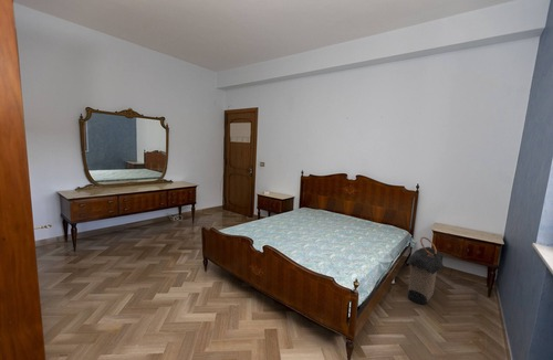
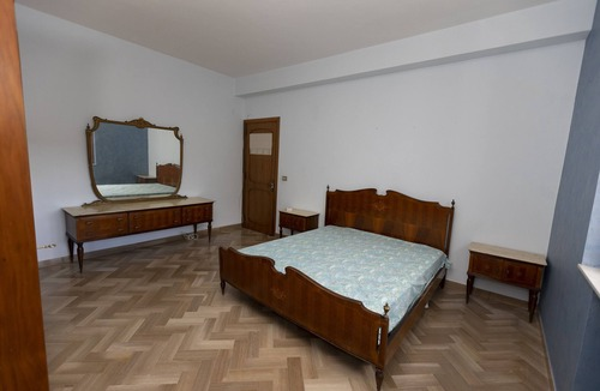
- laundry hamper [405,235,445,305]
